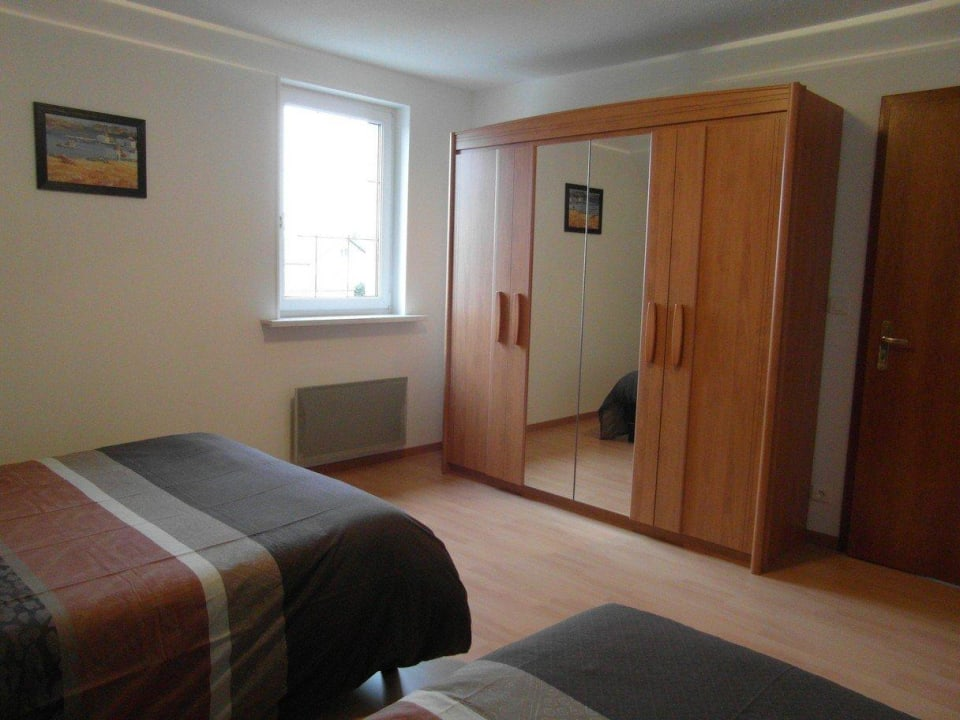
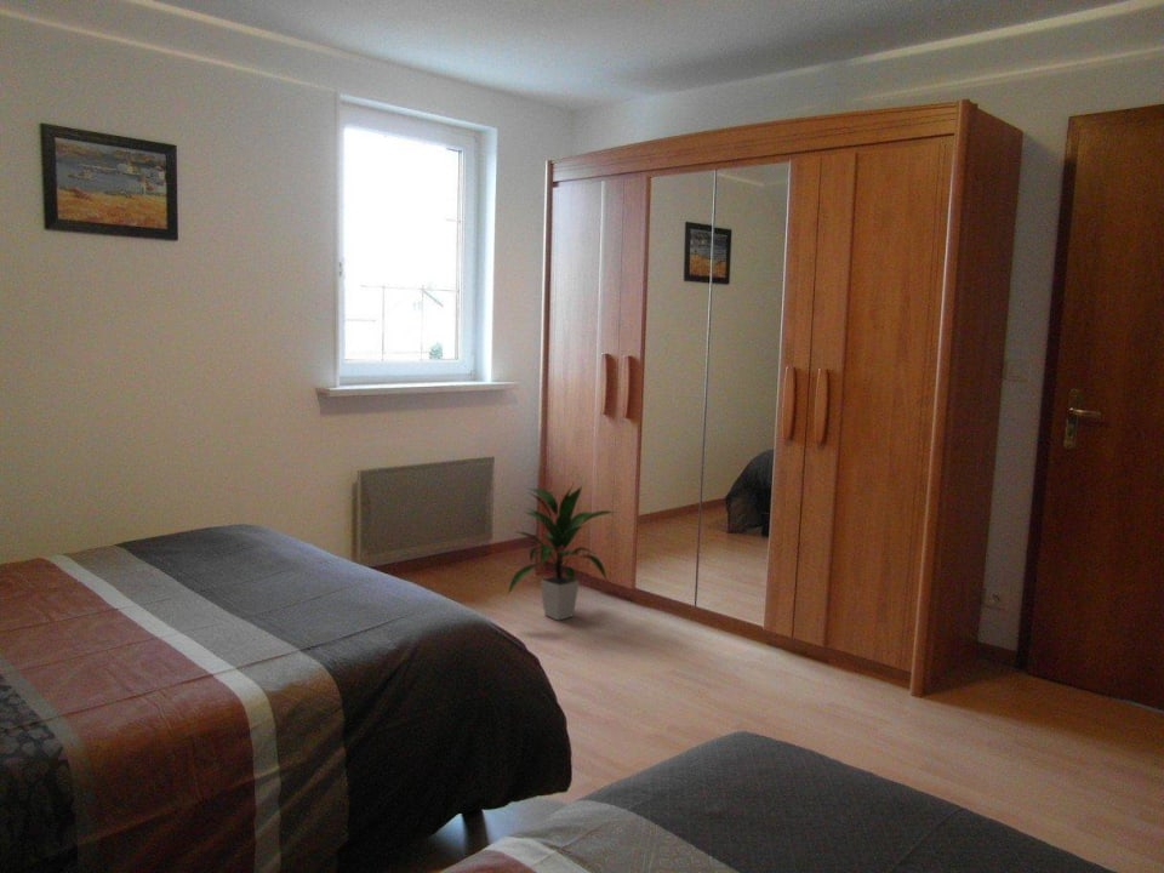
+ indoor plant [506,481,621,621]
